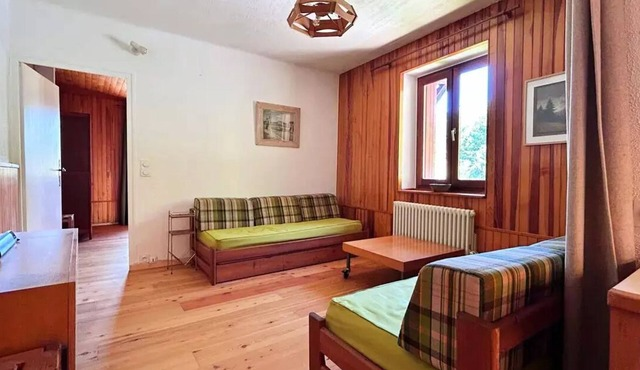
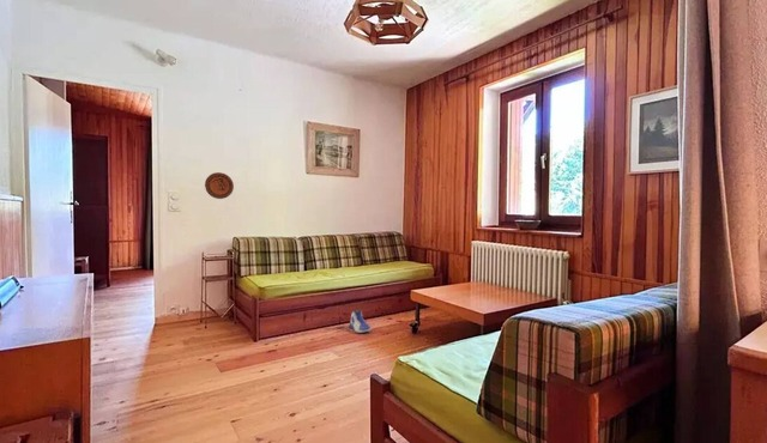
+ sneaker [348,309,373,334]
+ decorative plate [204,171,235,200]
